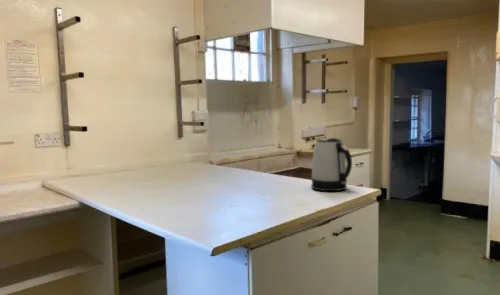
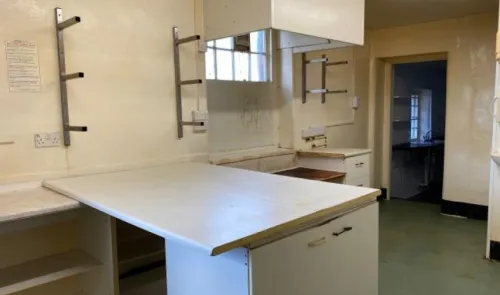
- kettle [310,137,353,192]
